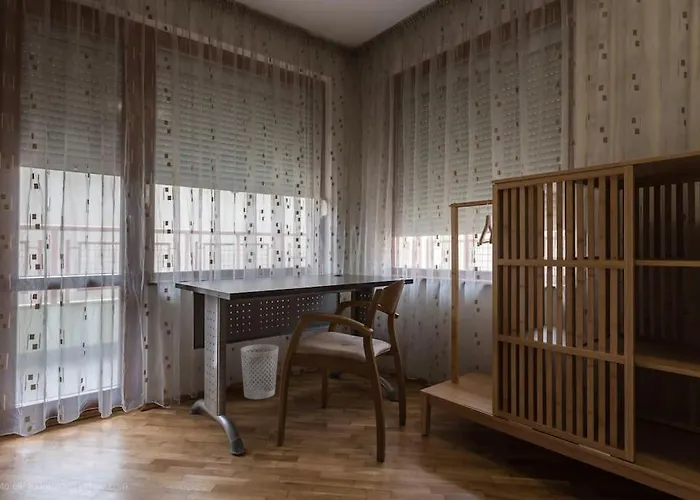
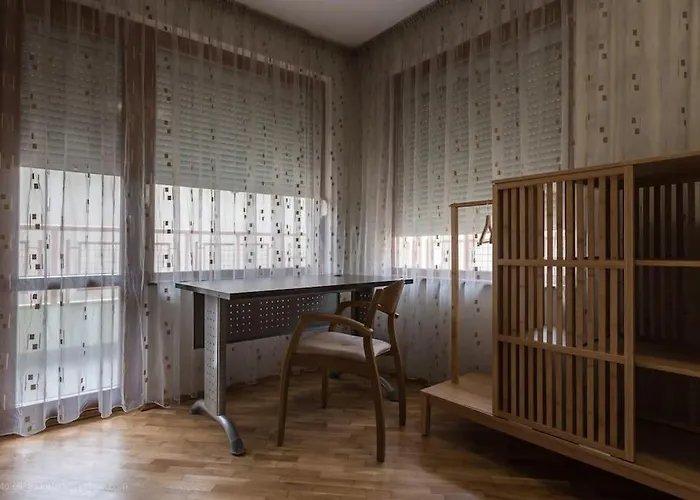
- wastebasket [240,343,279,400]
